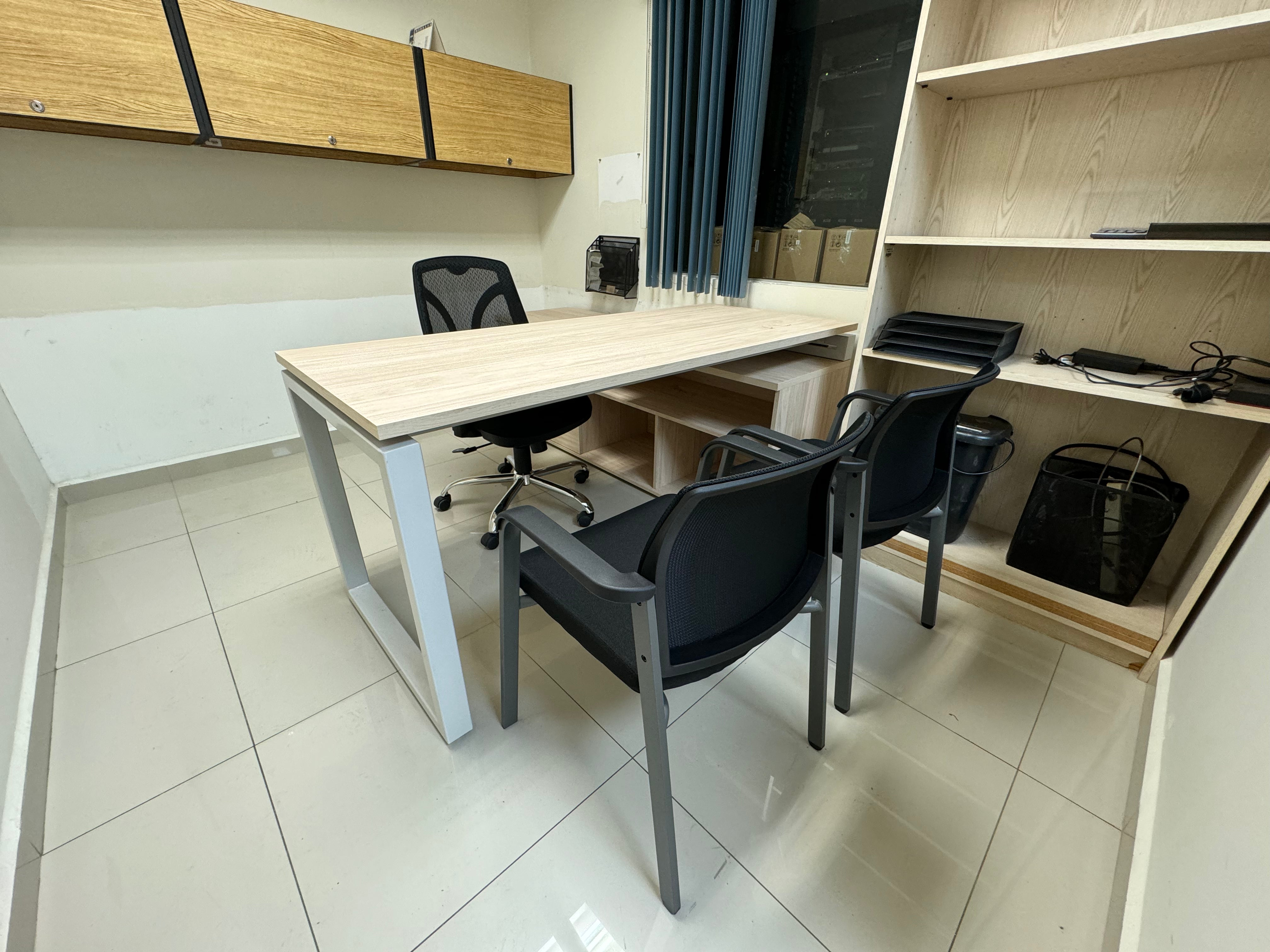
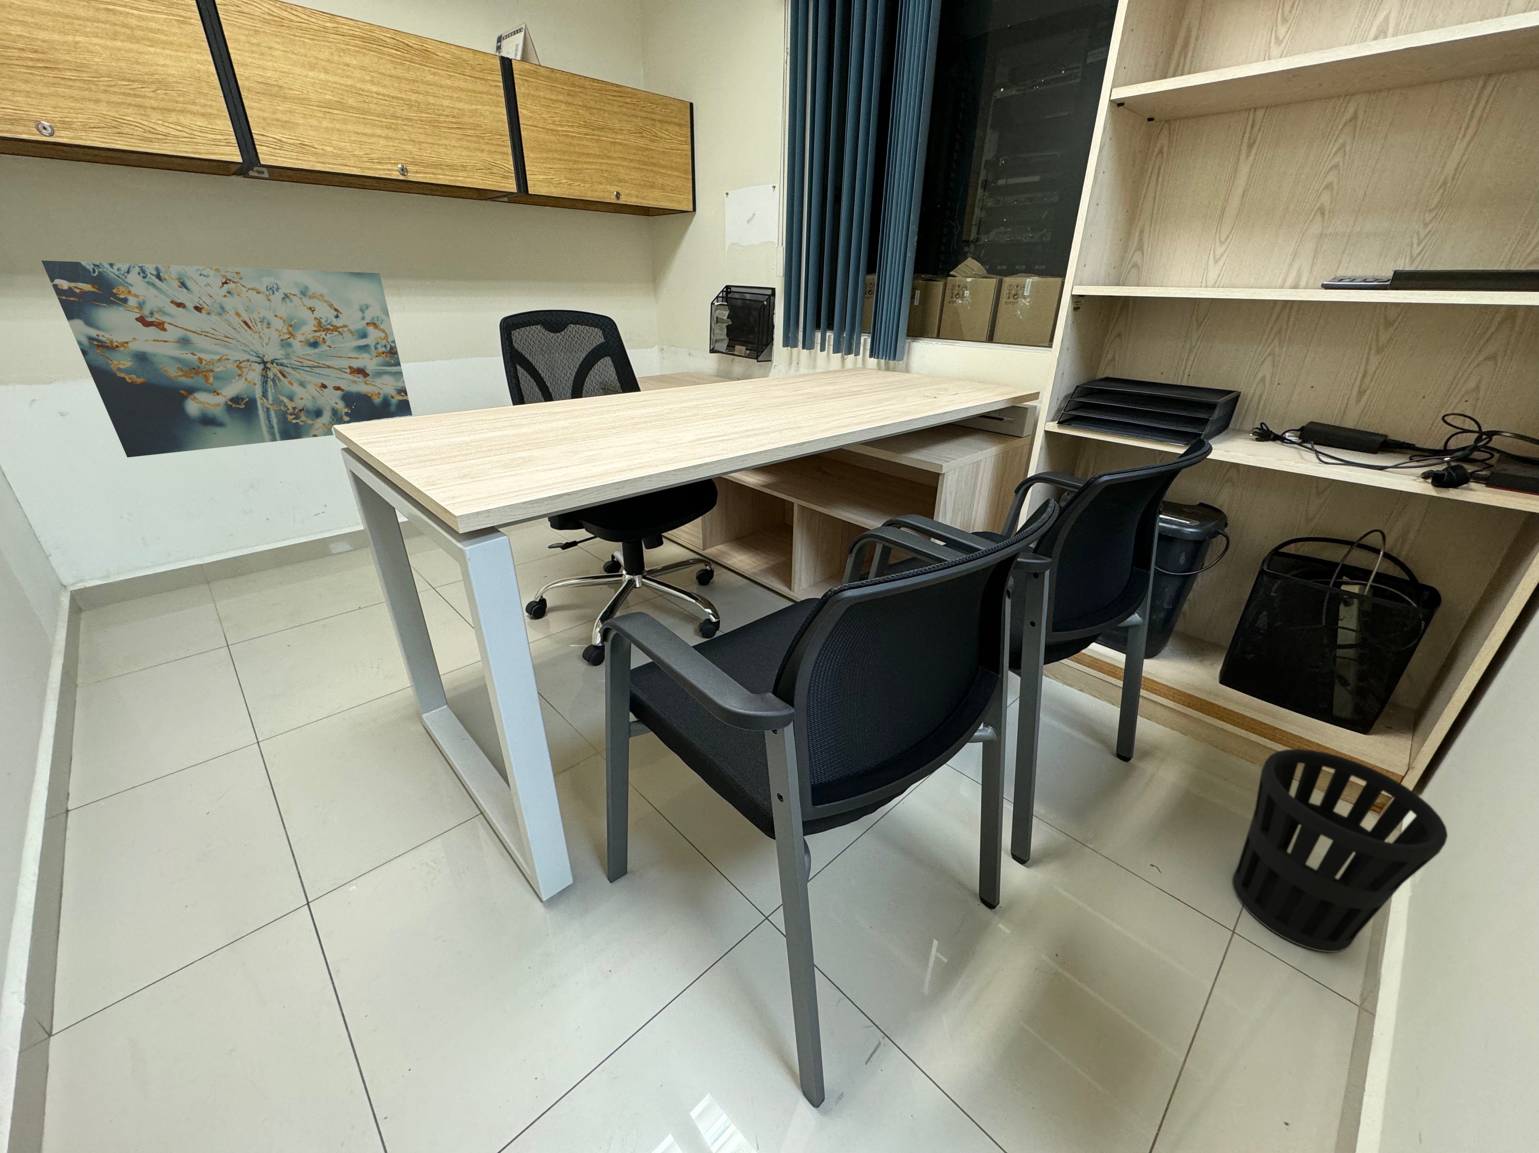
+ wastebasket [1231,748,1448,953]
+ wall art [41,260,412,458]
